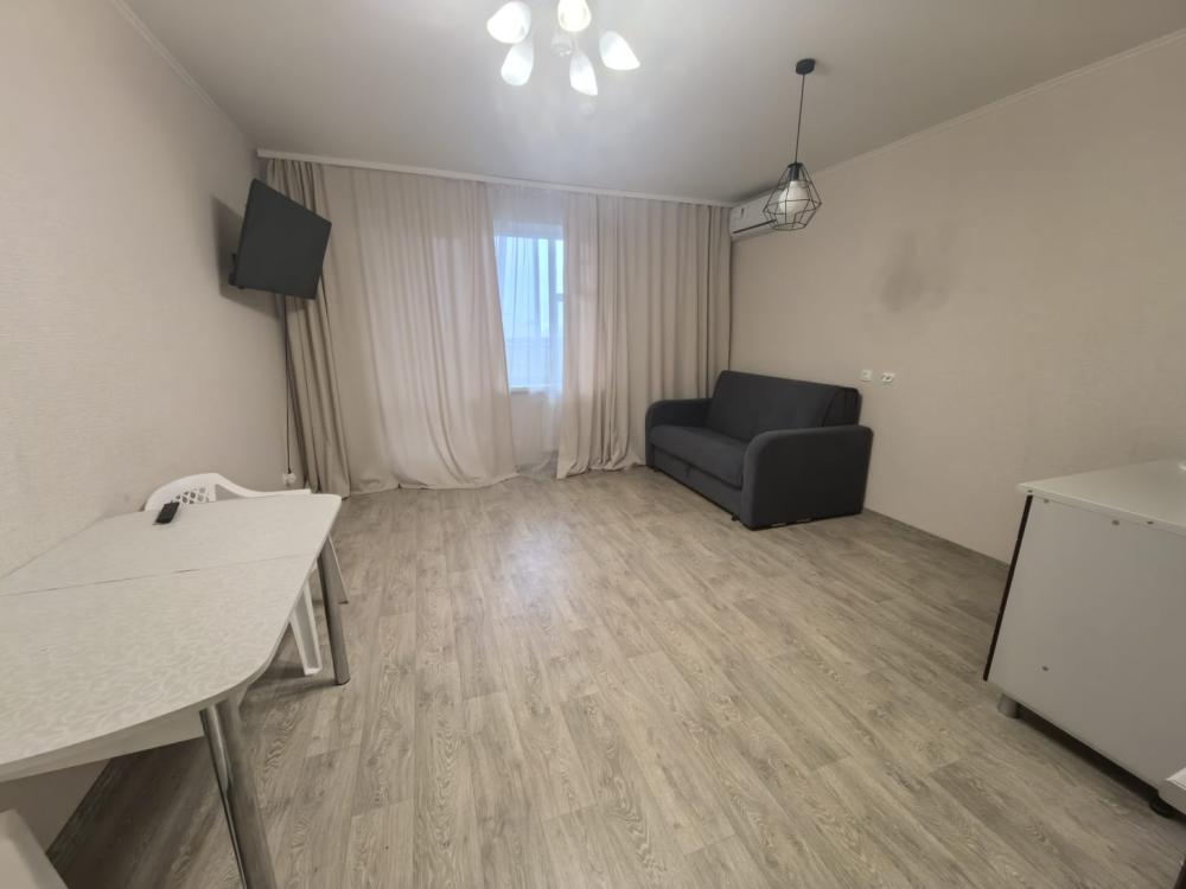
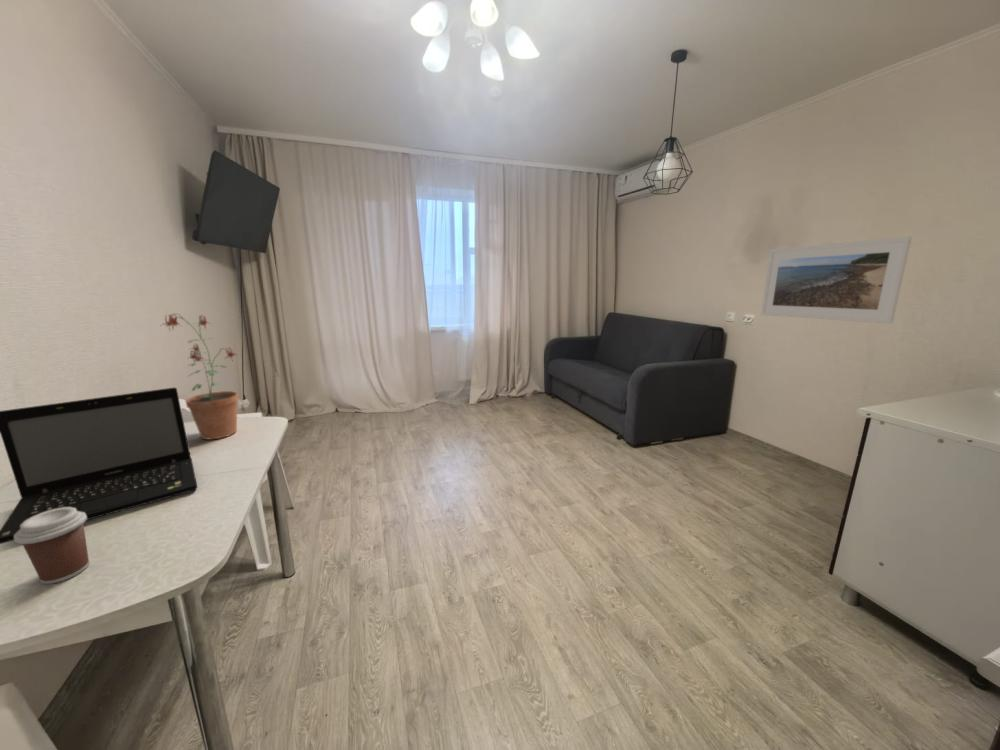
+ coffee cup [14,507,91,585]
+ potted plant [161,312,240,440]
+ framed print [760,236,913,325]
+ laptop [0,386,198,545]
